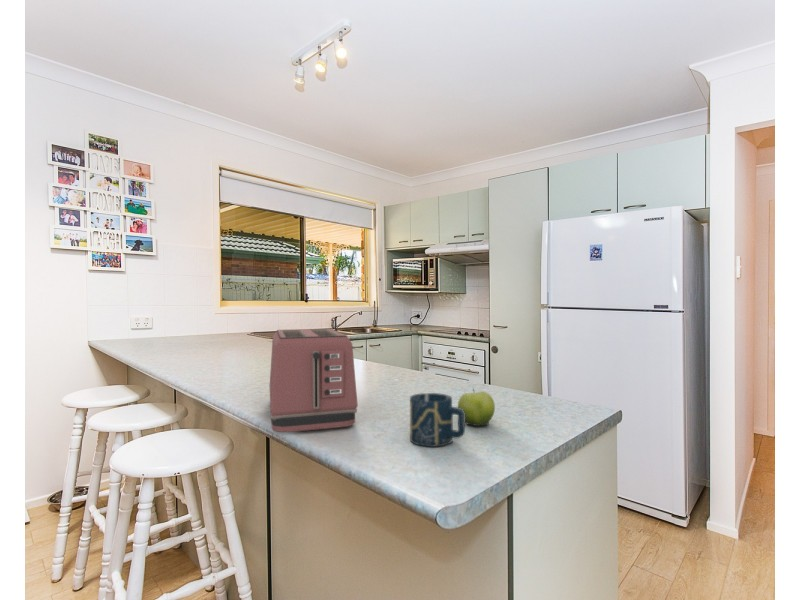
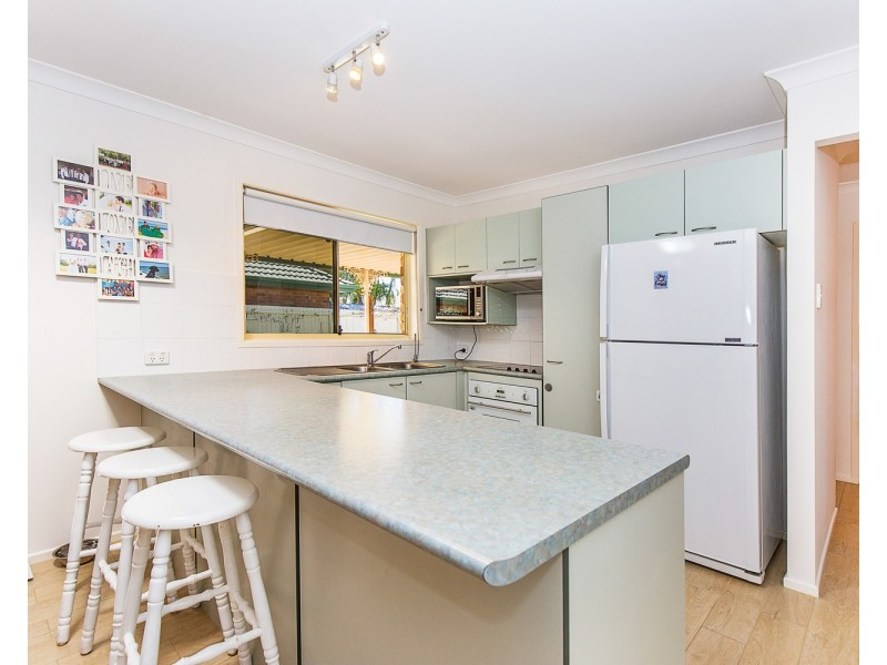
- fruit [457,388,496,427]
- cup [409,392,466,448]
- toaster [269,328,359,433]
